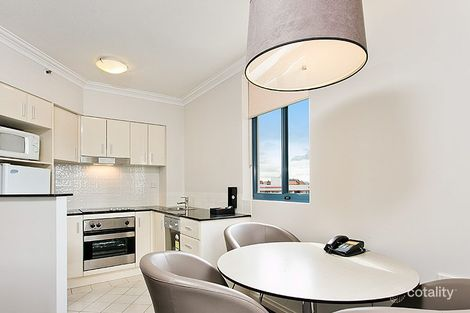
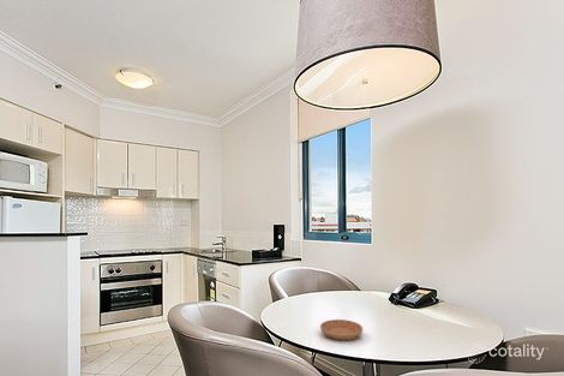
+ saucer [319,318,364,341]
